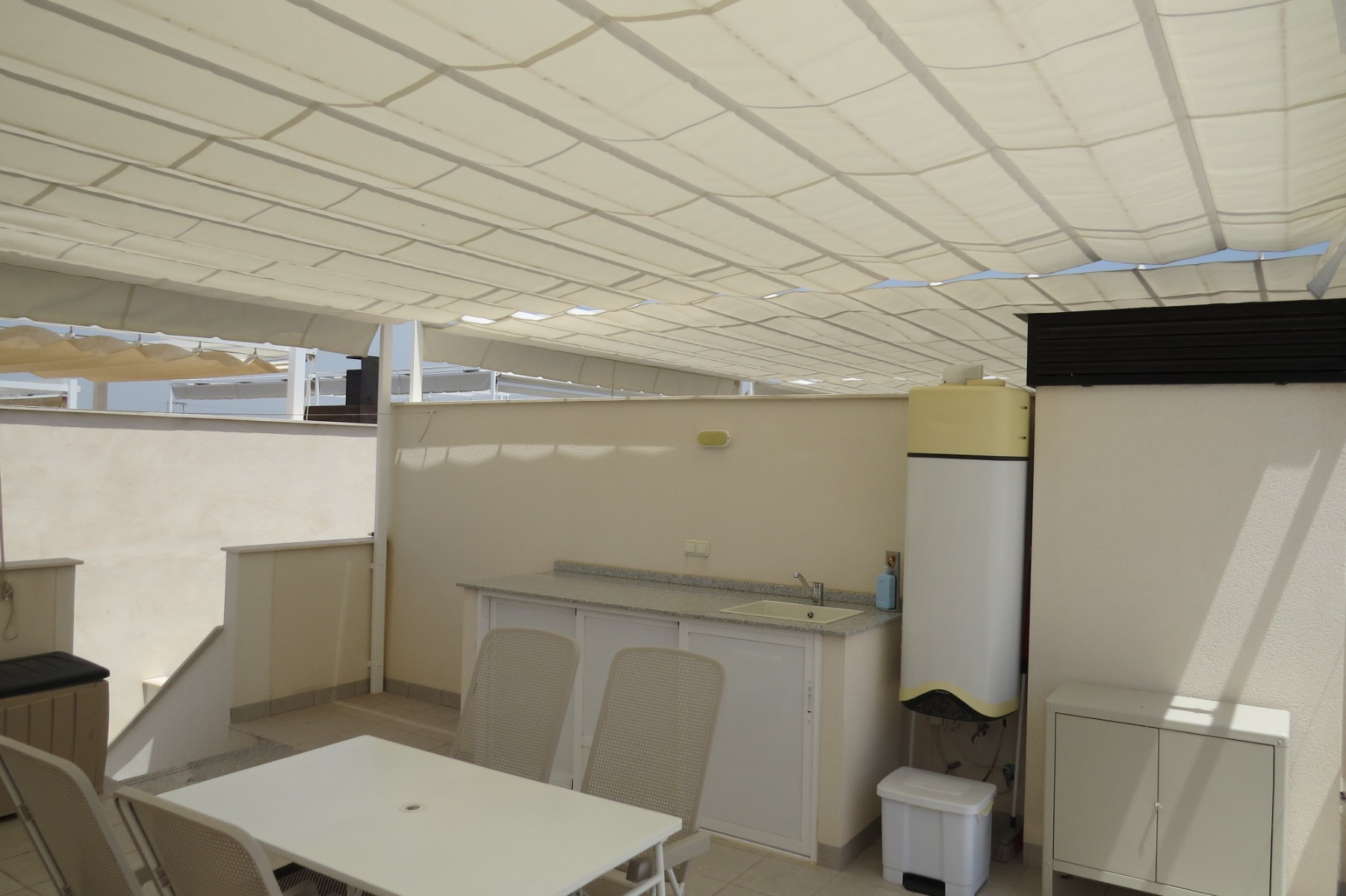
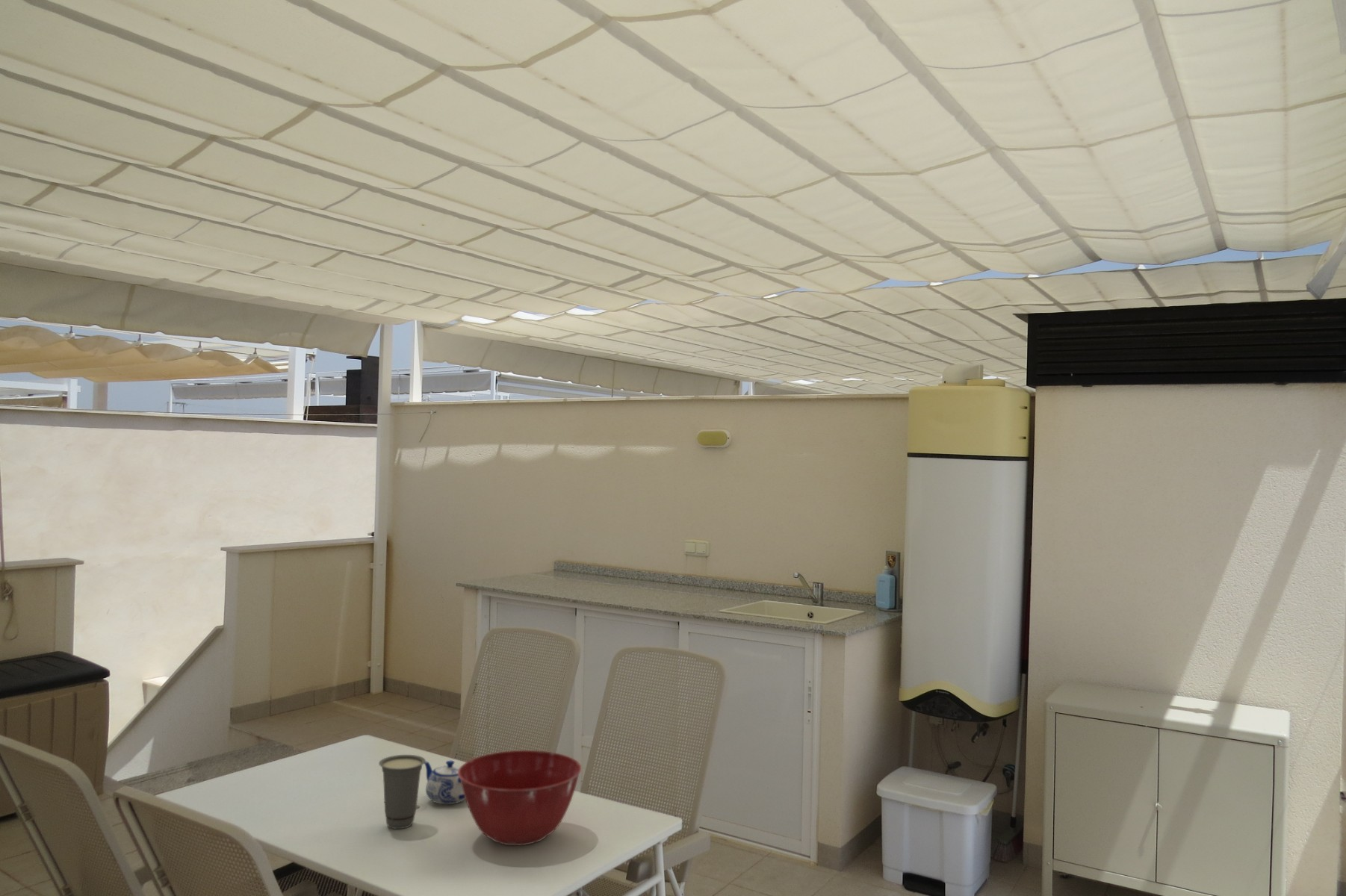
+ teapot [424,760,465,805]
+ cup [378,754,427,830]
+ mixing bowl [458,750,582,846]
